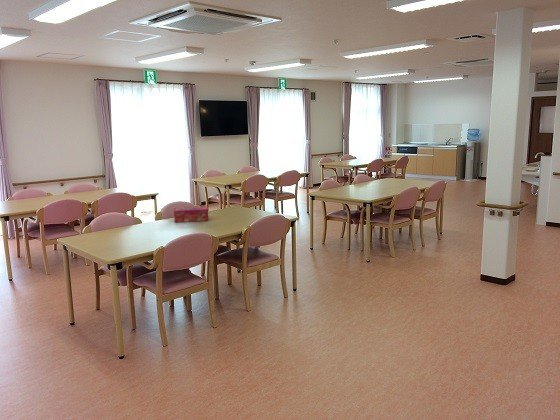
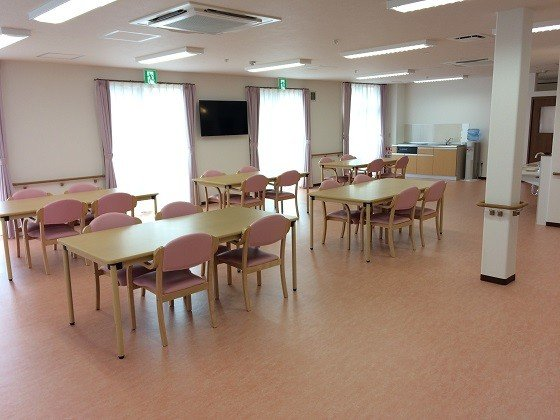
- tissue box [173,205,210,223]
